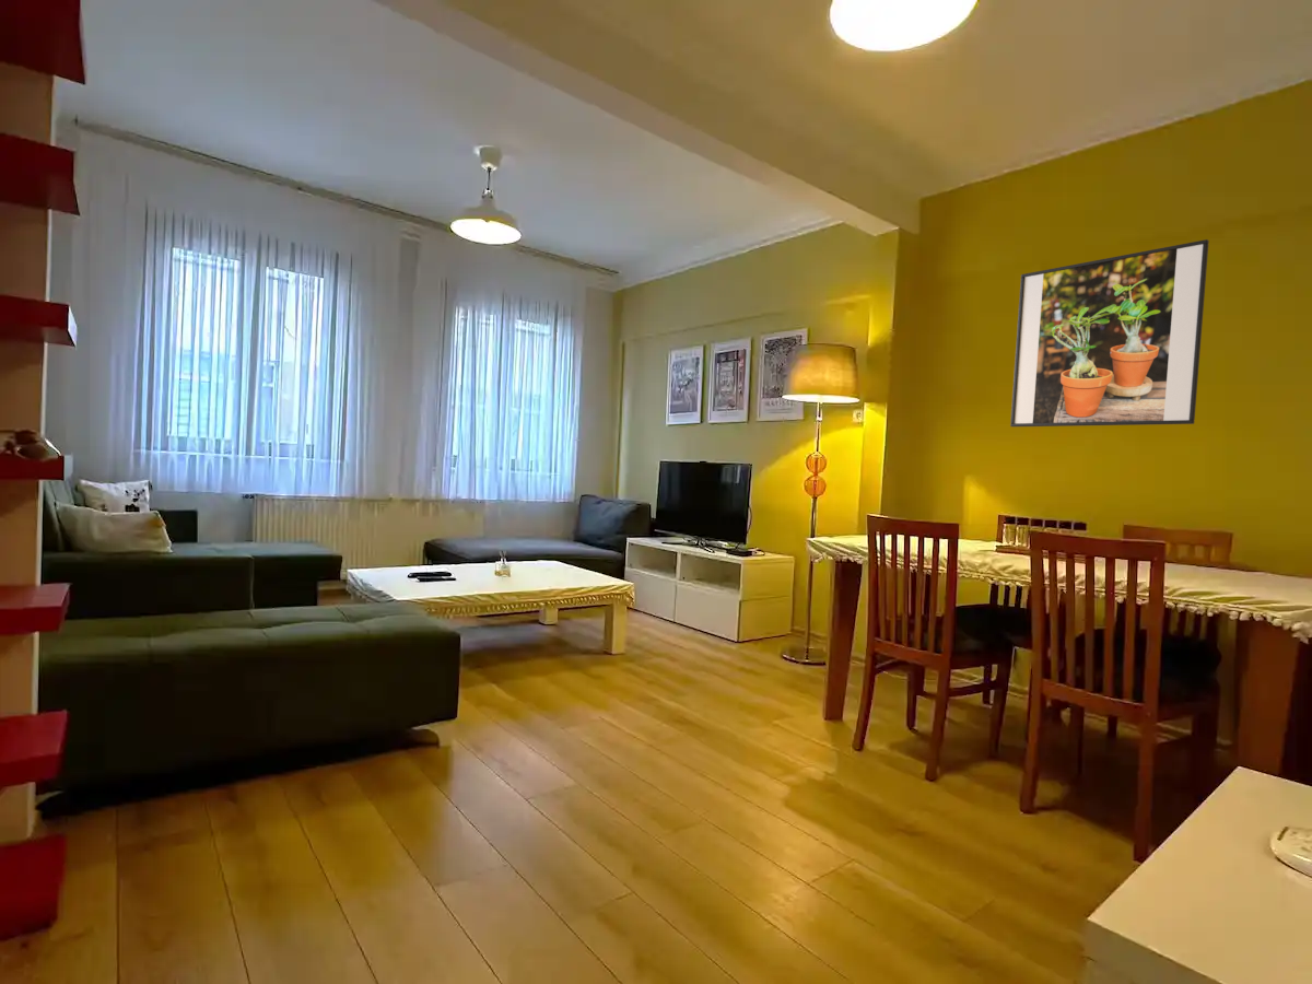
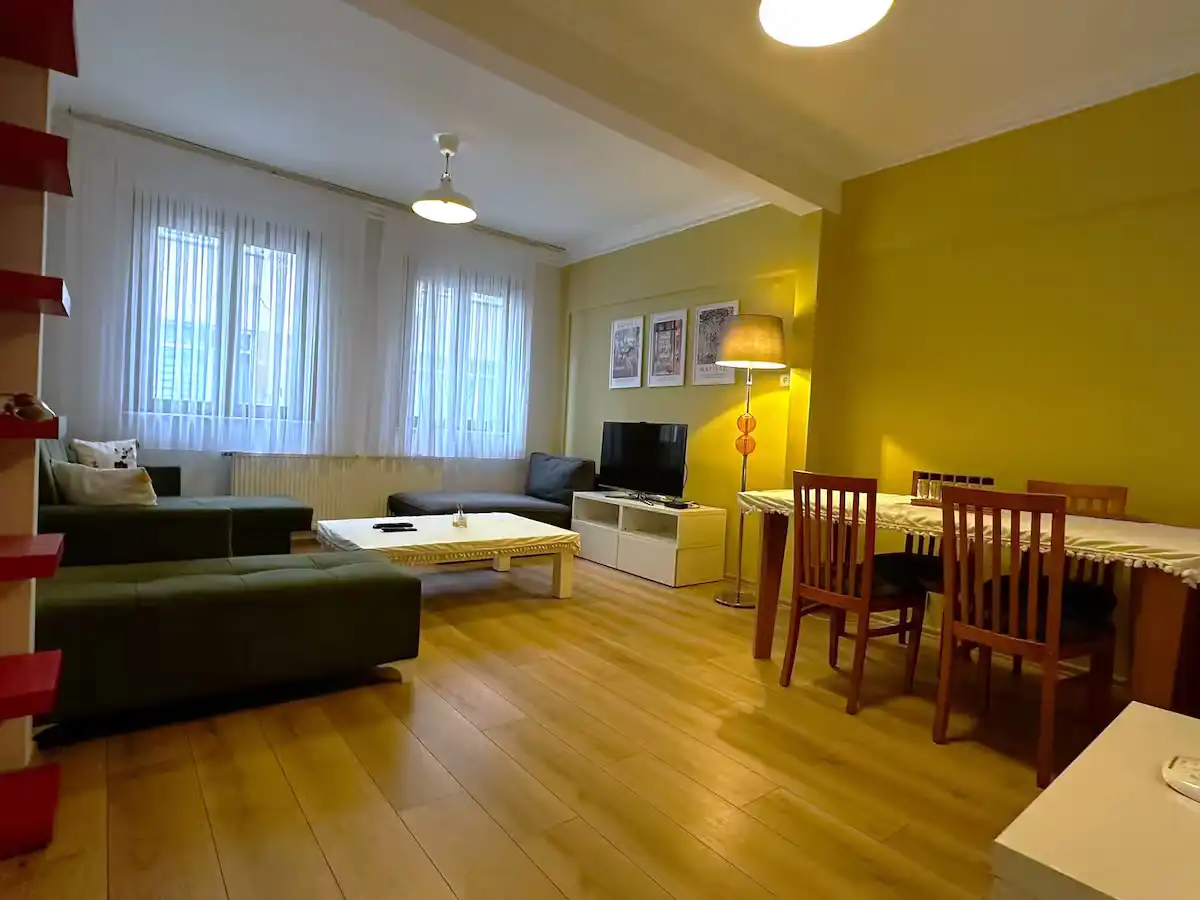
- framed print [1009,238,1209,427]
